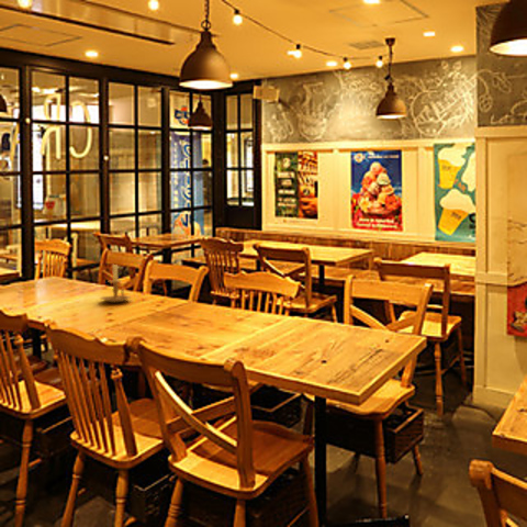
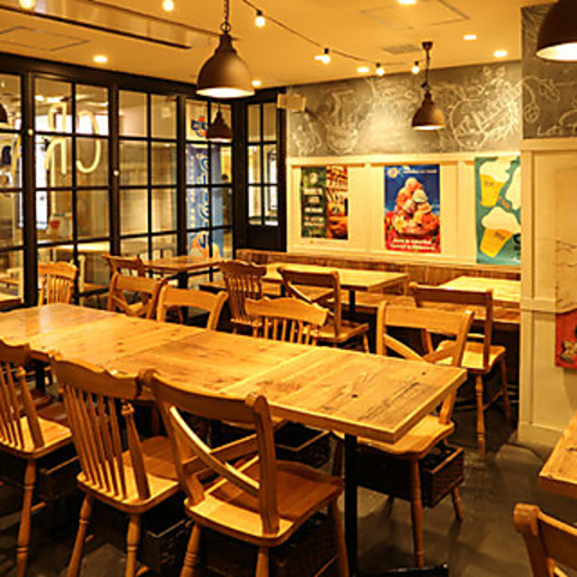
- candle holder [99,264,133,303]
